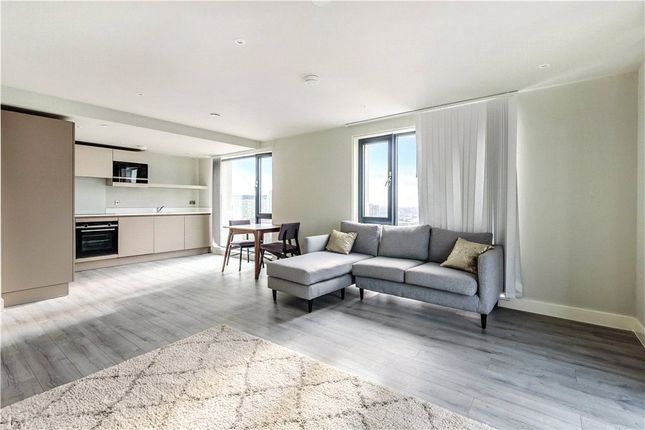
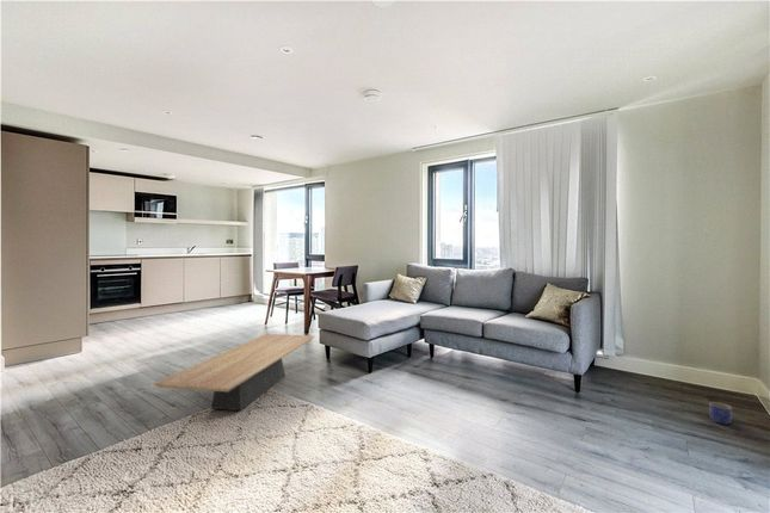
+ coffee table [153,333,315,412]
+ planter [708,401,733,425]
